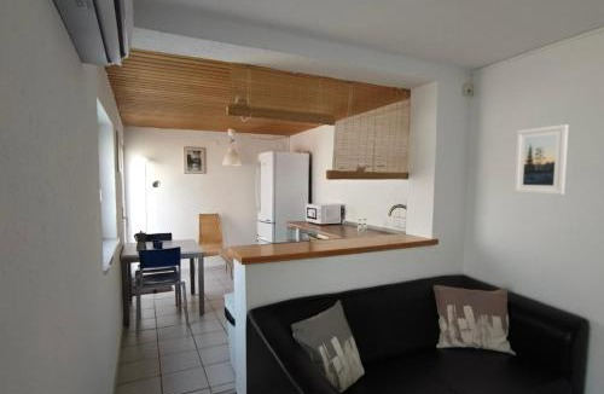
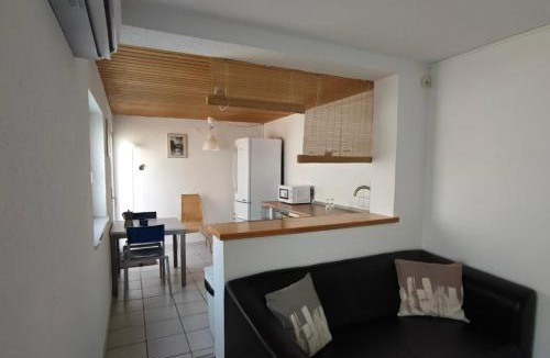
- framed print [513,123,569,196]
